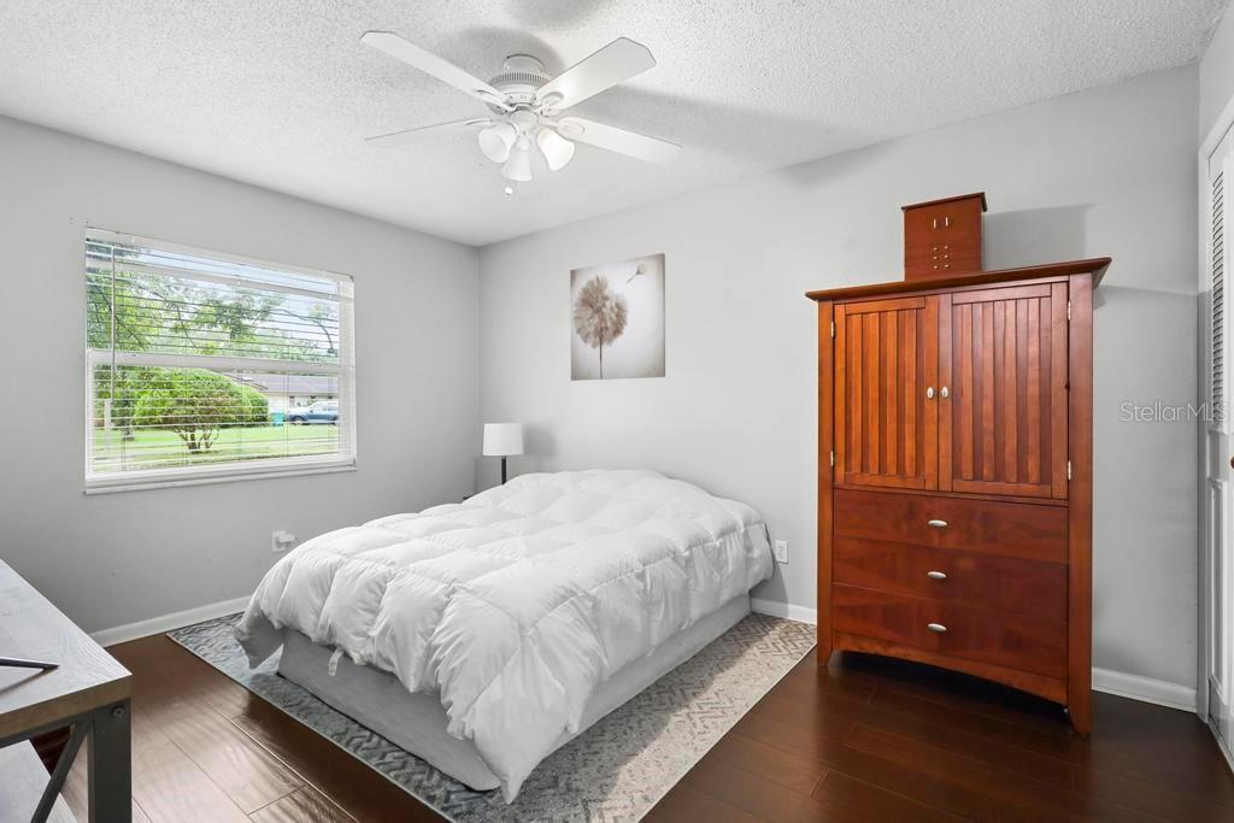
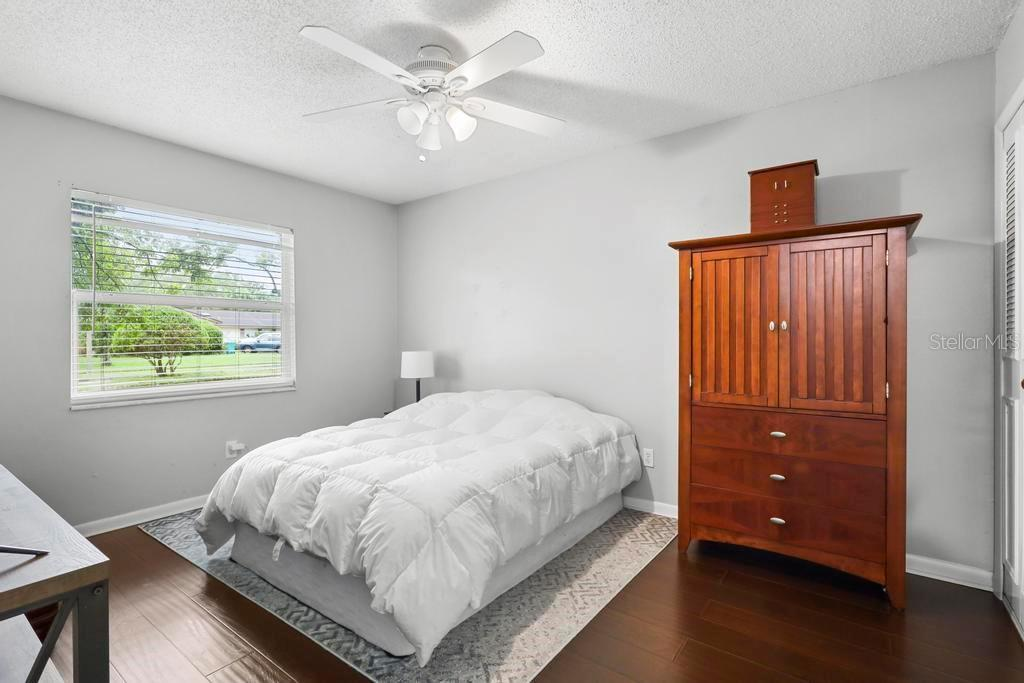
- wall art [569,252,666,382]
